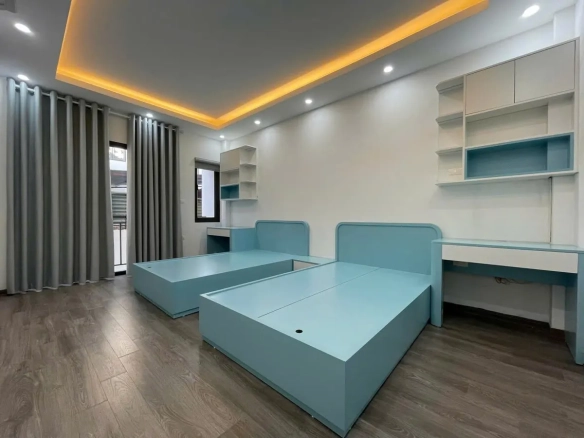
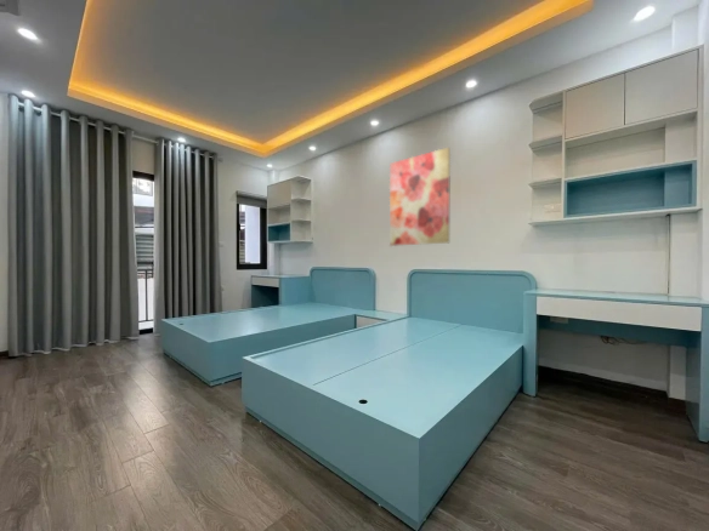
+ wall art [388,145,452,247]
